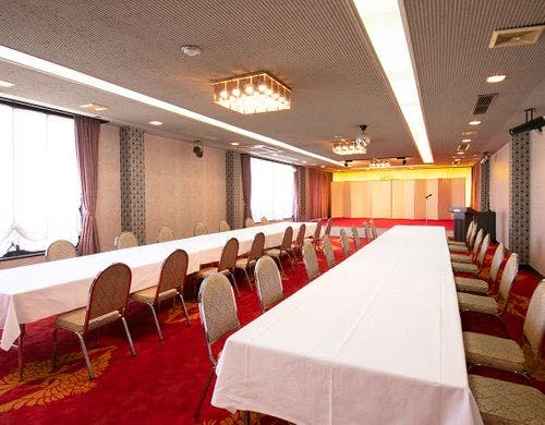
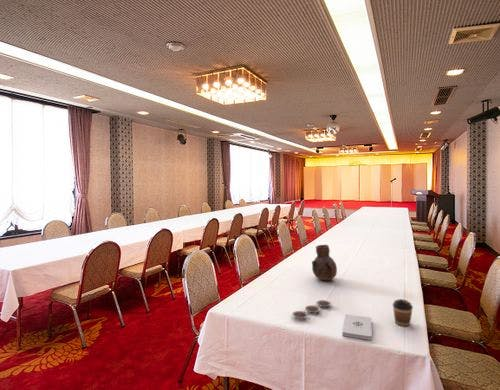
+ plate [291,299,332,320]
+ notepad [341,313,373,341]
+ vase [311,244,338,281]
+ coffee cup [392,298,414,327]
